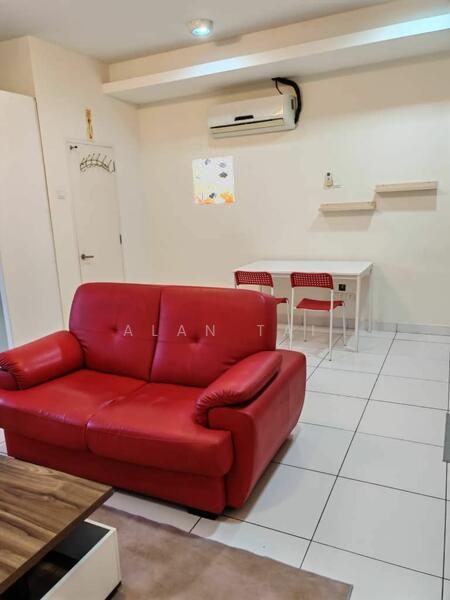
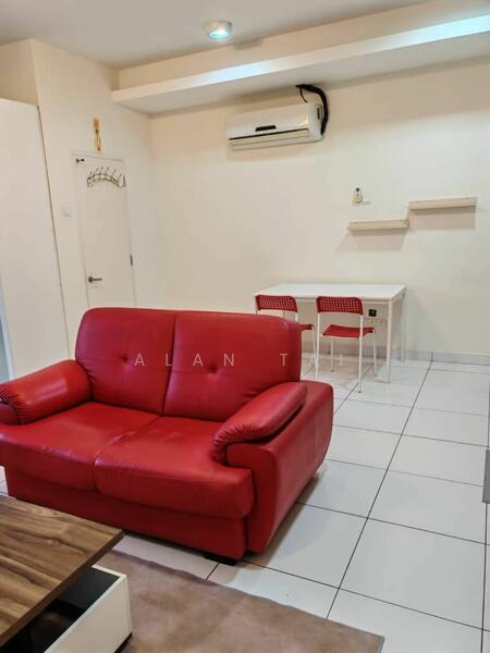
- wall art [191,156,235,205]
